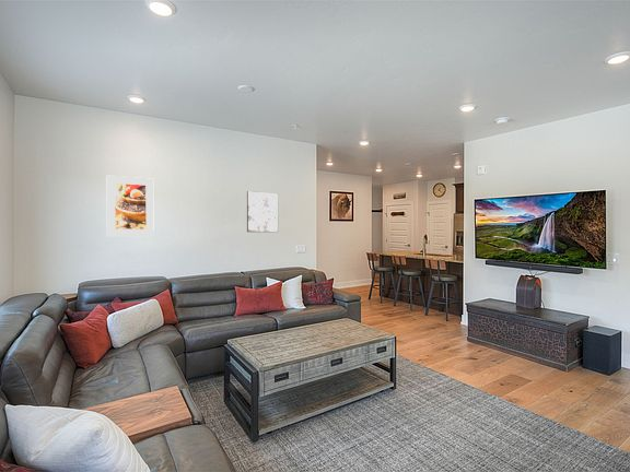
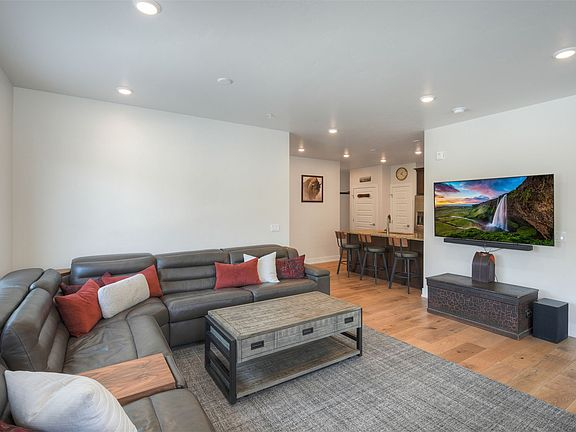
- wall art [246,190,279,233]
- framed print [106,174,155,237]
